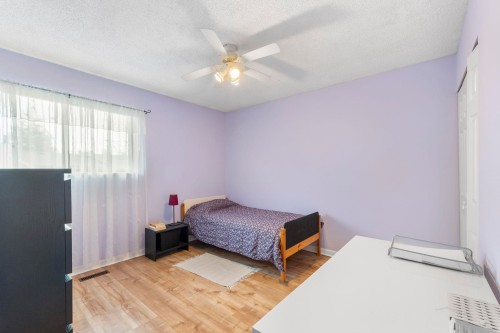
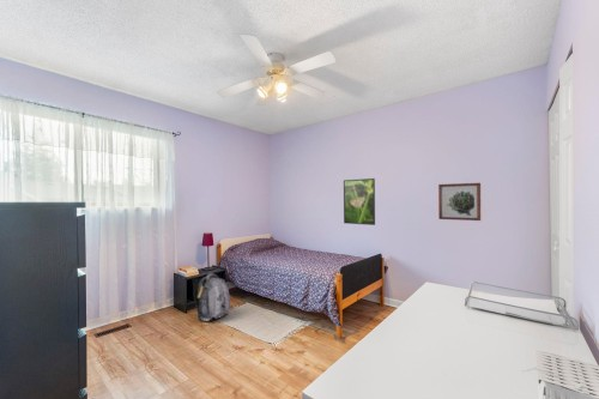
+ wall art [437,182,482,222]
+ backpack [193,272,231,322]
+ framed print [343,177,376,226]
